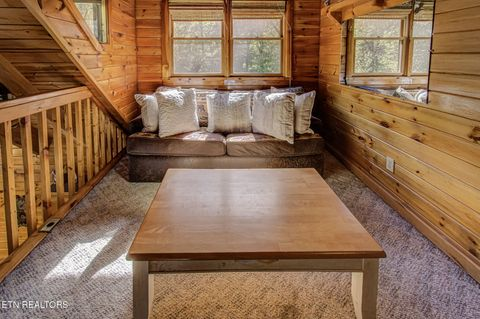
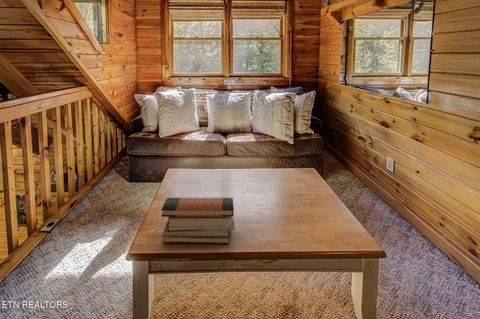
+ book stack [160,197,236,245]
